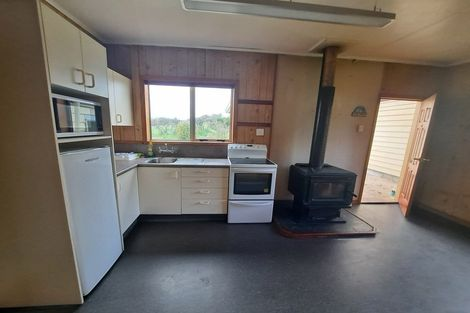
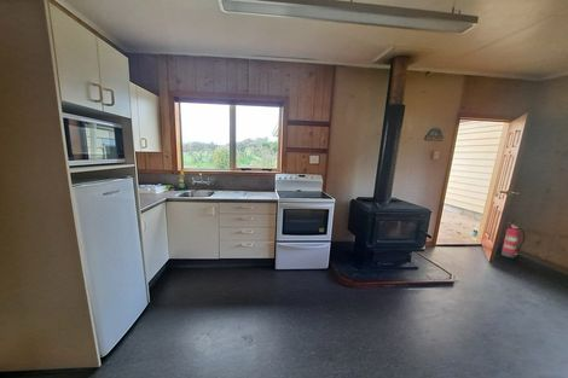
+ fire extinguisher [500,221,526,258]
